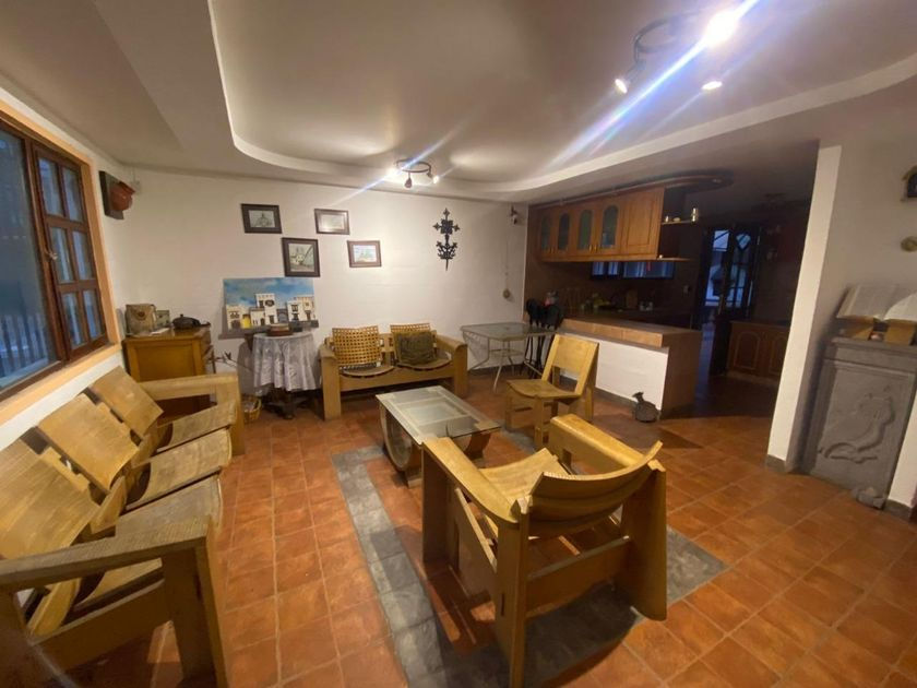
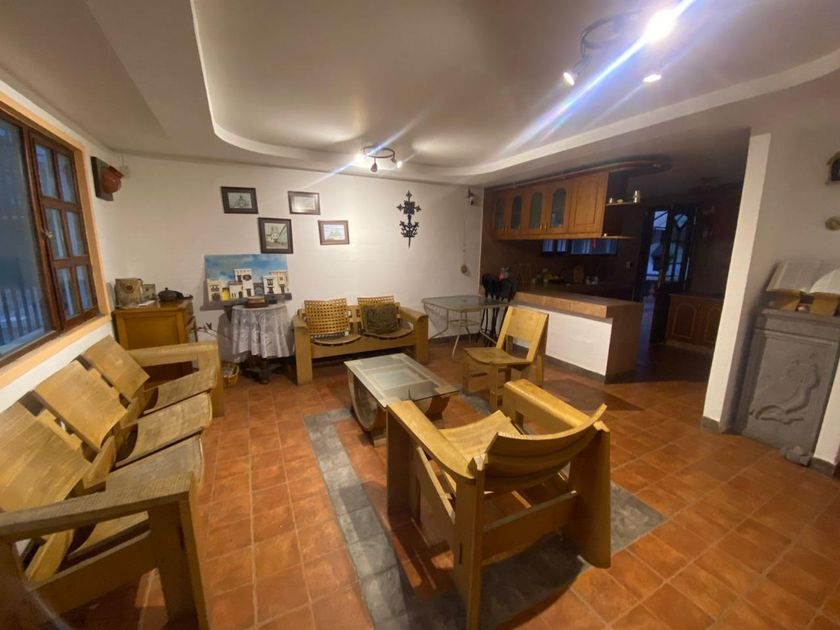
- ceramic jug [631,391,659,422]
